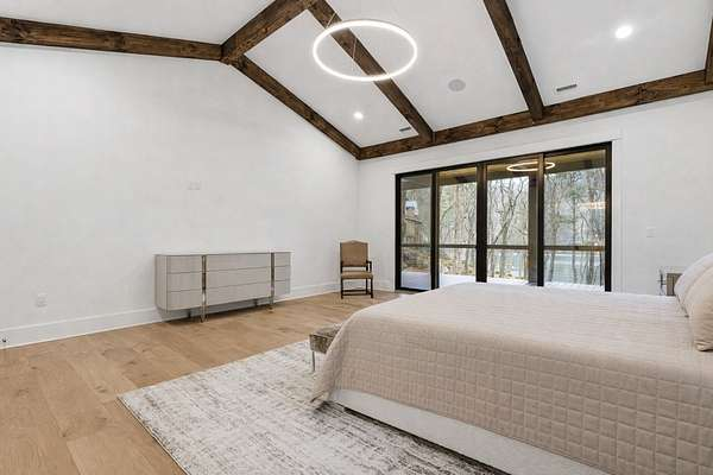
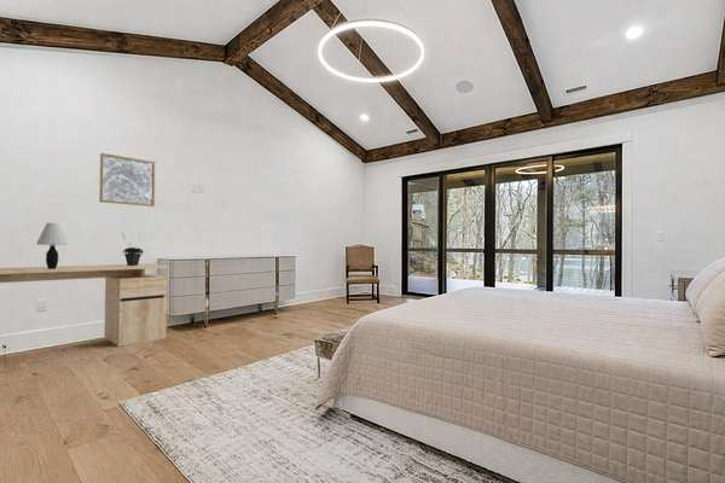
+ potted plant [121,232,145,266]
+ desk [0,263,169,348]
+ table lamp [35,222,69,269]
+ wall art [98,152,156,208]
